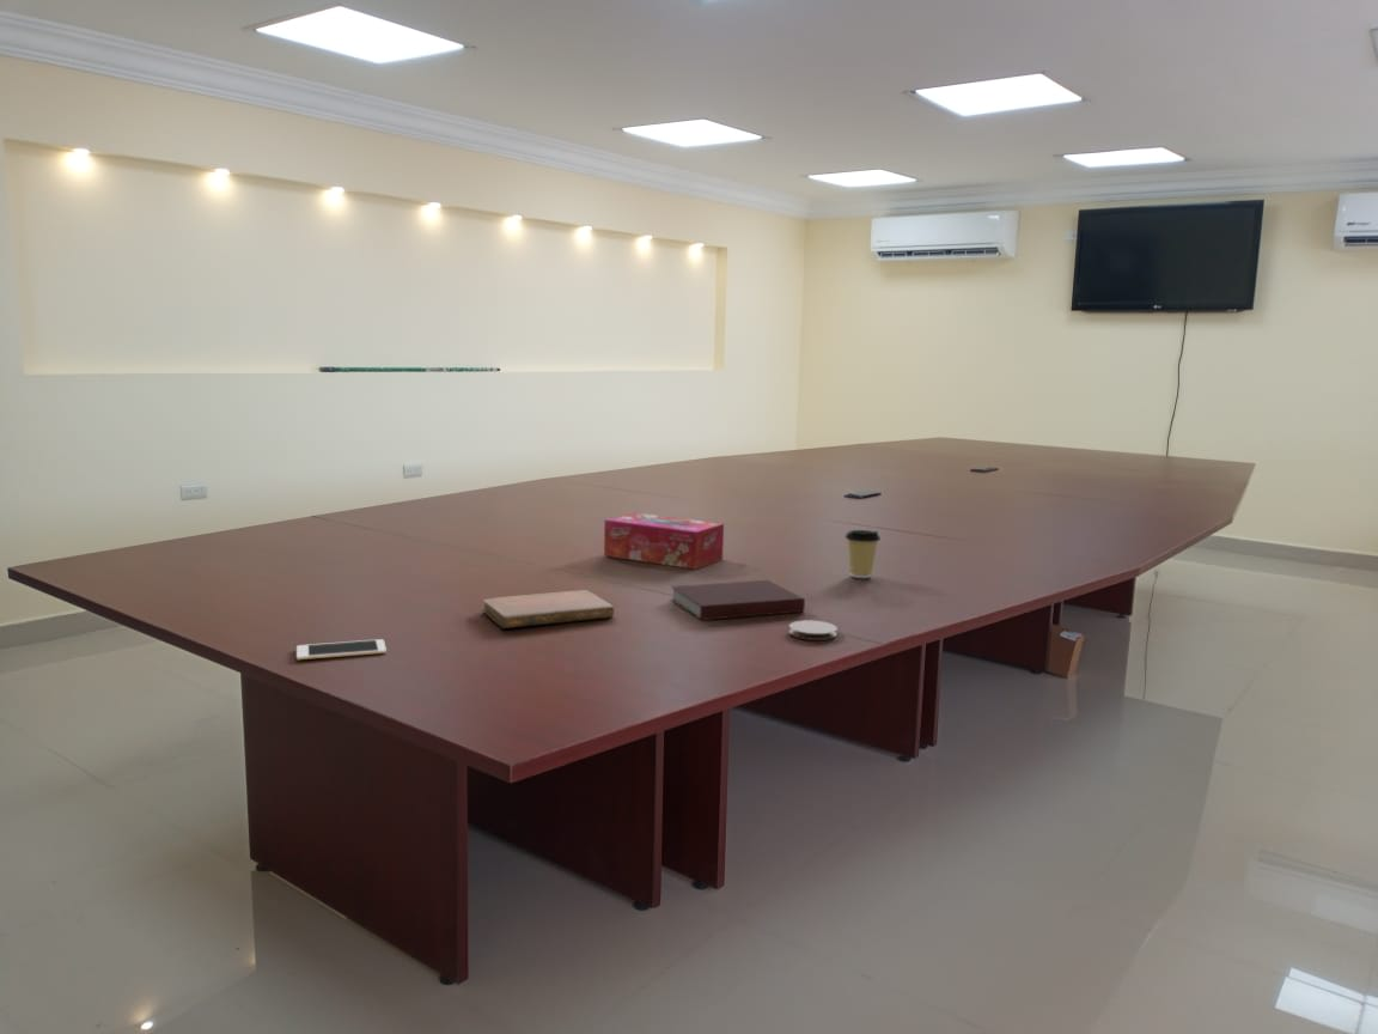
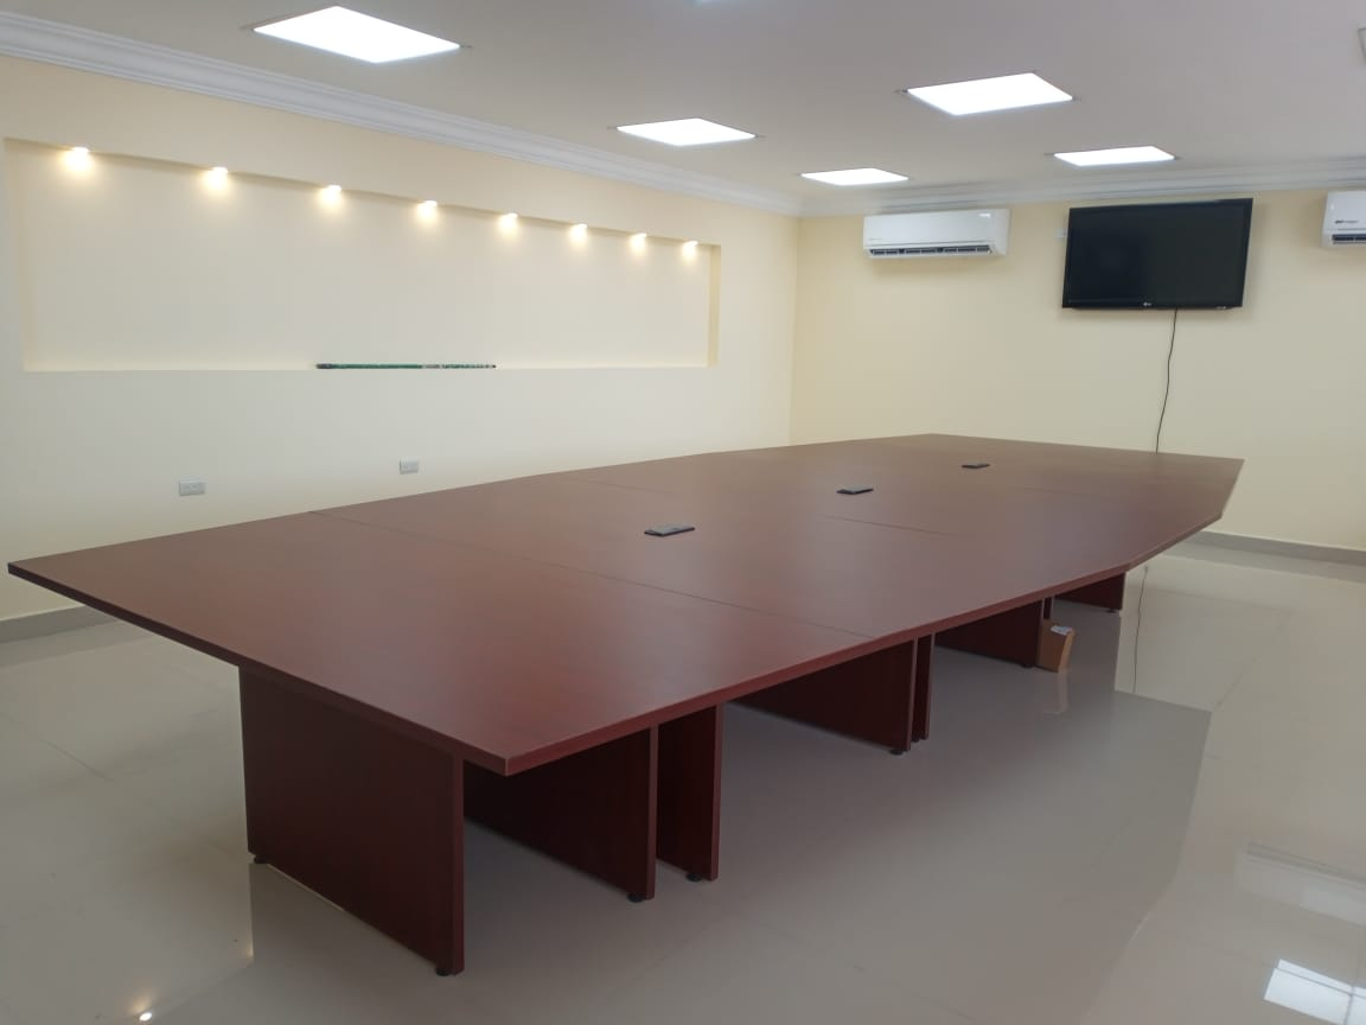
- coaster [787,619,839,641]
- notebook [670,579,806,621]
- cell phone [295,638,388,661]
- coffee cup [845,529,882,579]
- tissue box [603,512,725,571]
- notebook [481,589,615,629]
